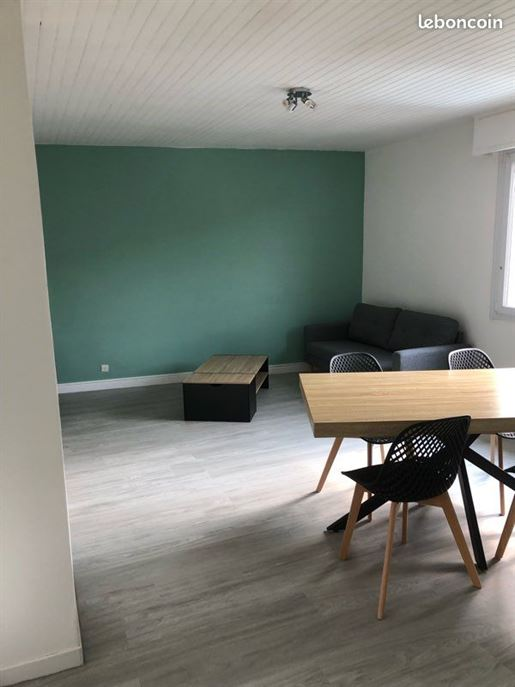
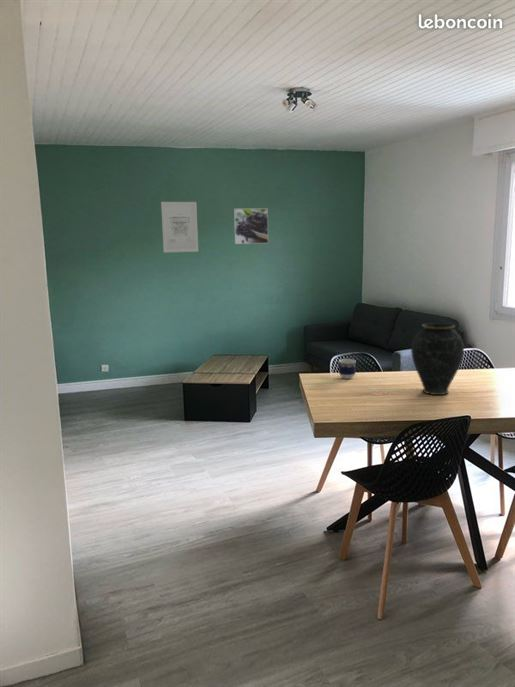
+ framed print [233,208,269,245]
+ wall art [160,201,199,254]
+ cup [337,358,357,380]
+ vase [410,322,465,396]
